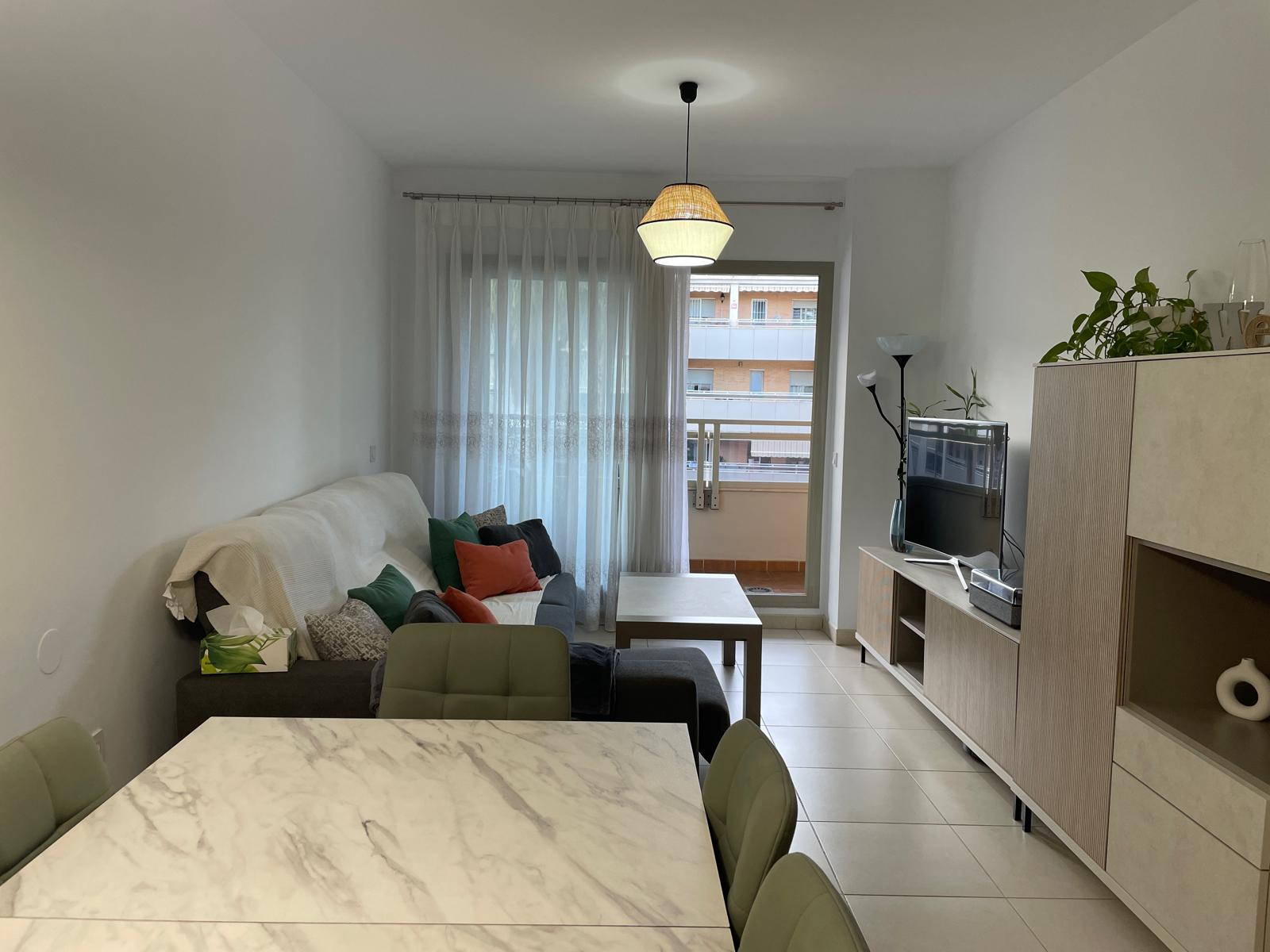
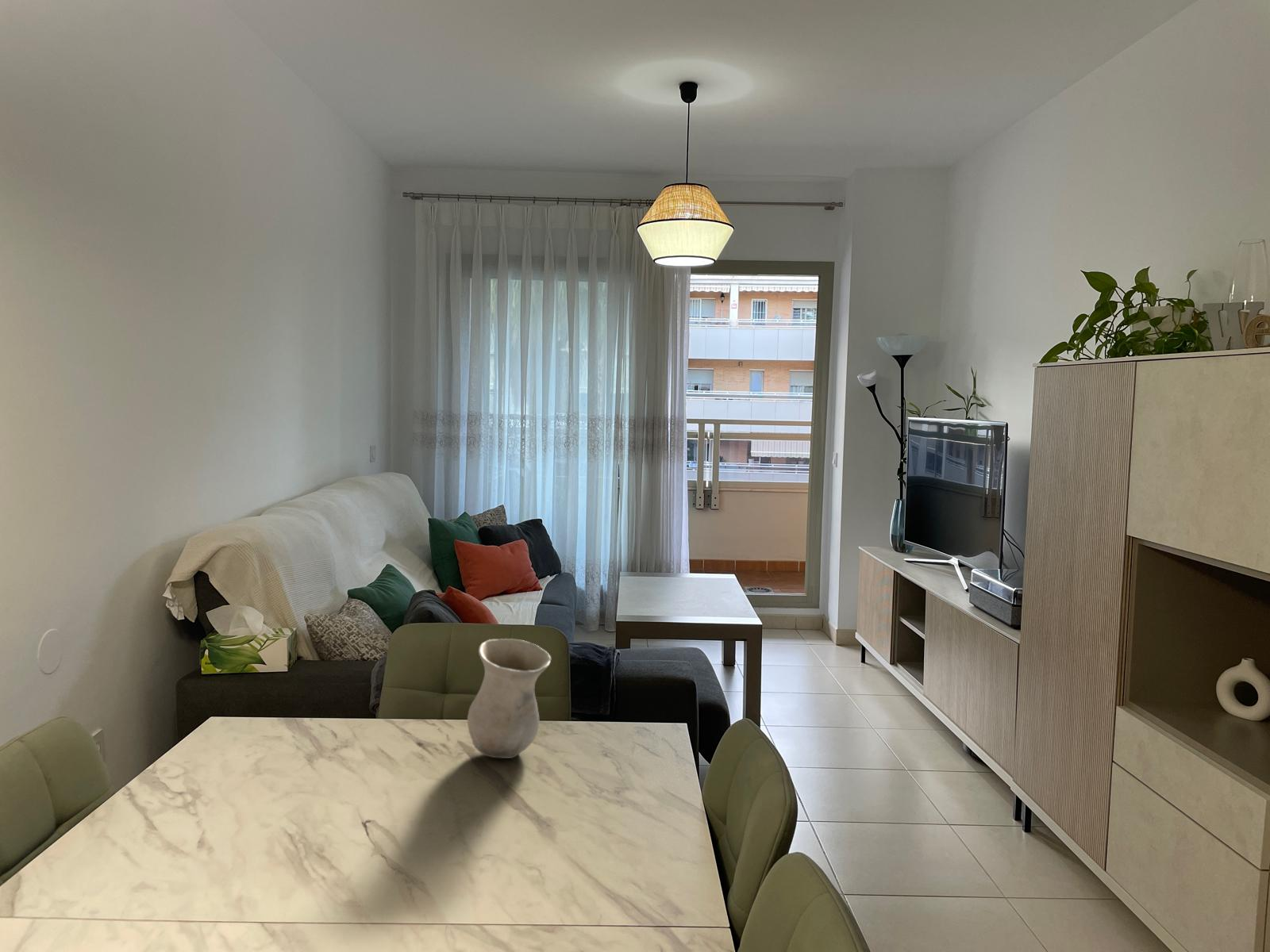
+ vase [467,638,552,759]
